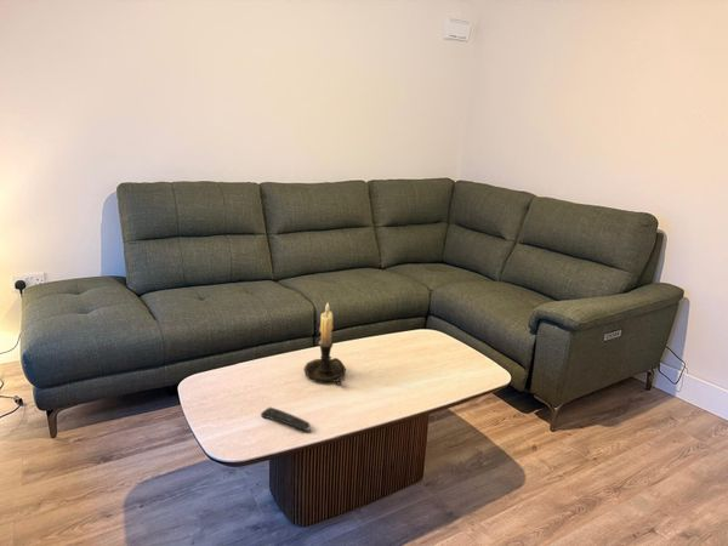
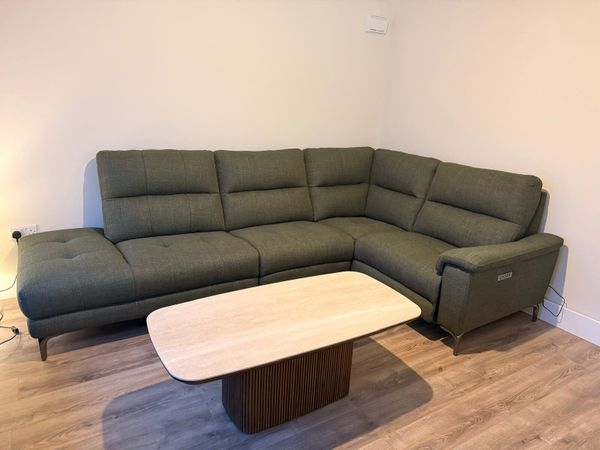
- candle holder [303,302,347,386]
- remote control [260,406,312,432]
